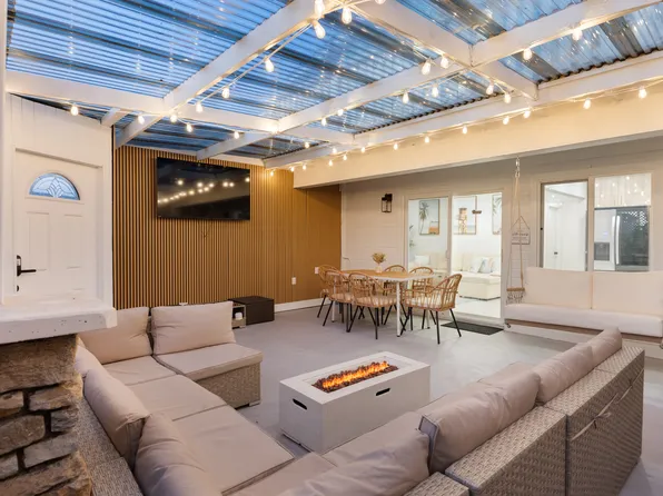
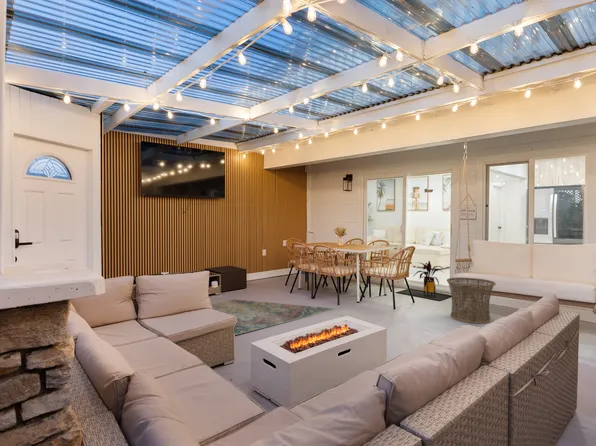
+ rug [210,298,335,336]
+ basket [446,276,497,325]
+ house plant [413,260,445,298]
